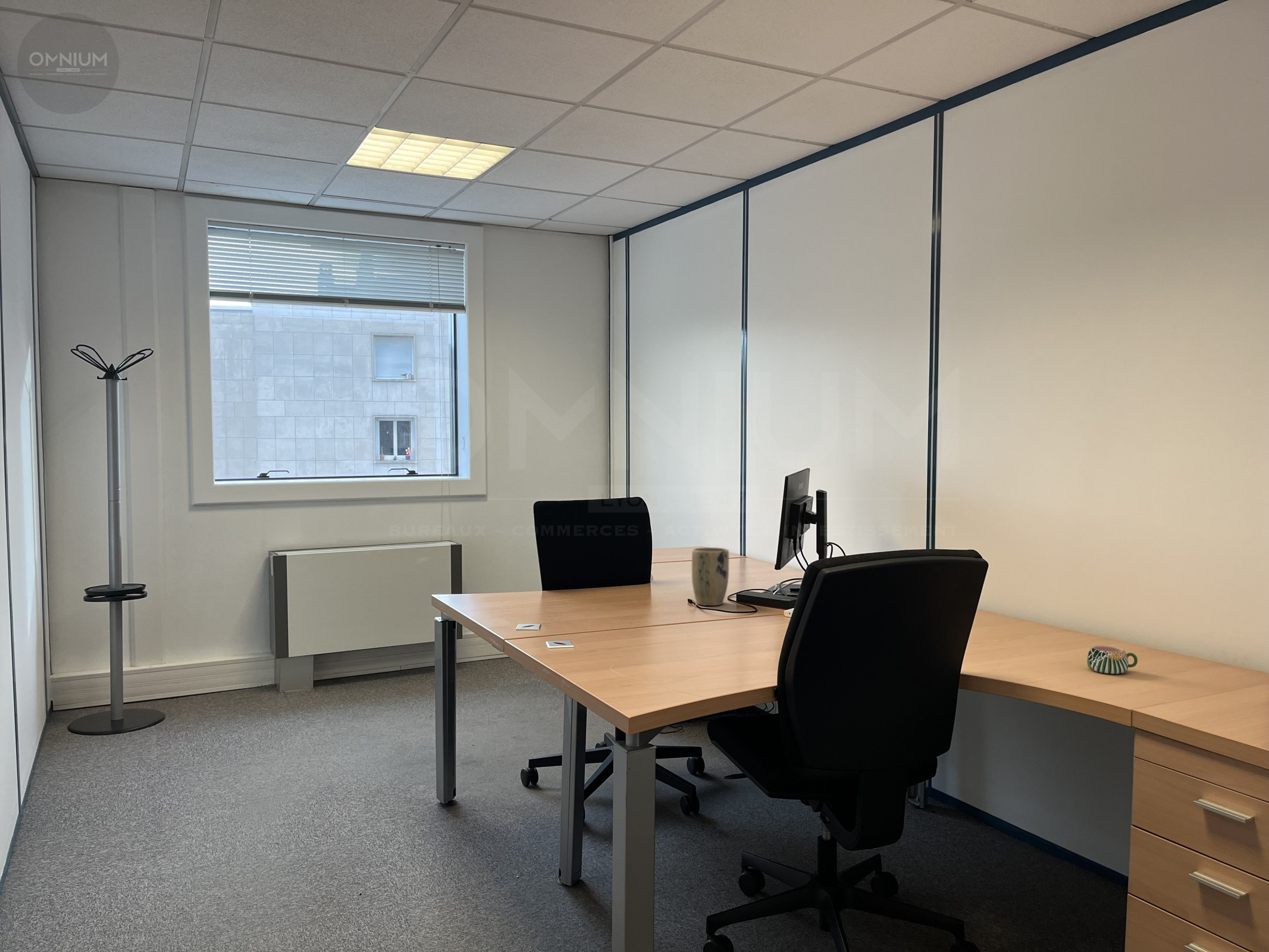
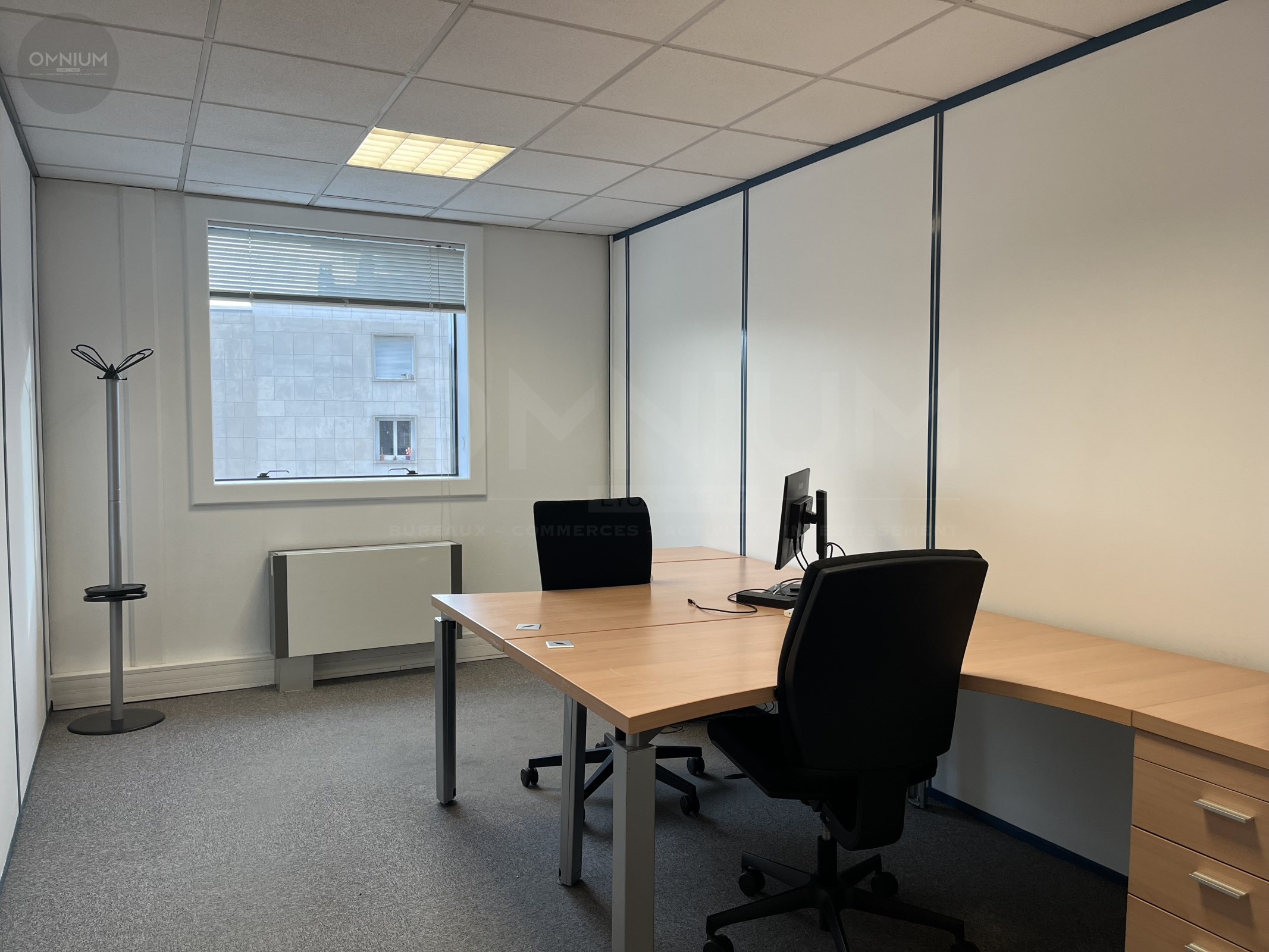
- mug [1086,644,1138,675]
- plant pot [691,547,729,606]
